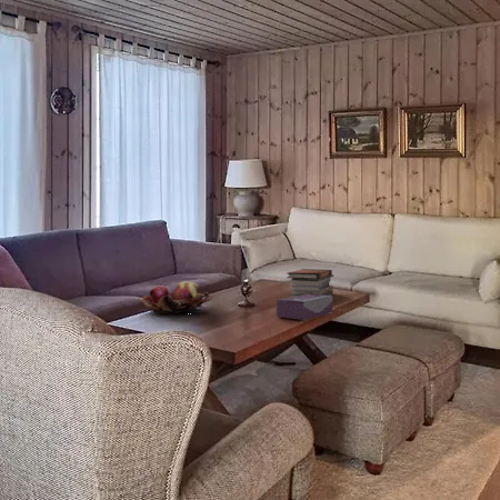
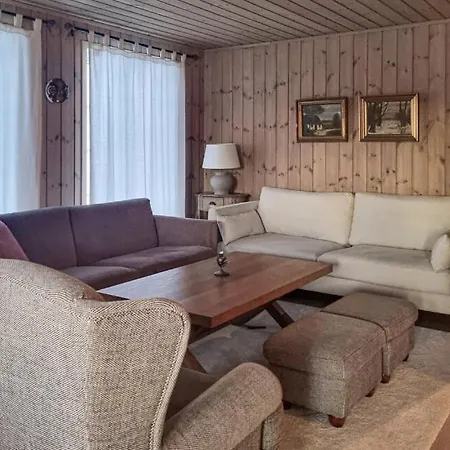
- fruit basket [139,280,213,314]
- book stack [286,268,334,298]
- tissue box [276,294,333,321]
